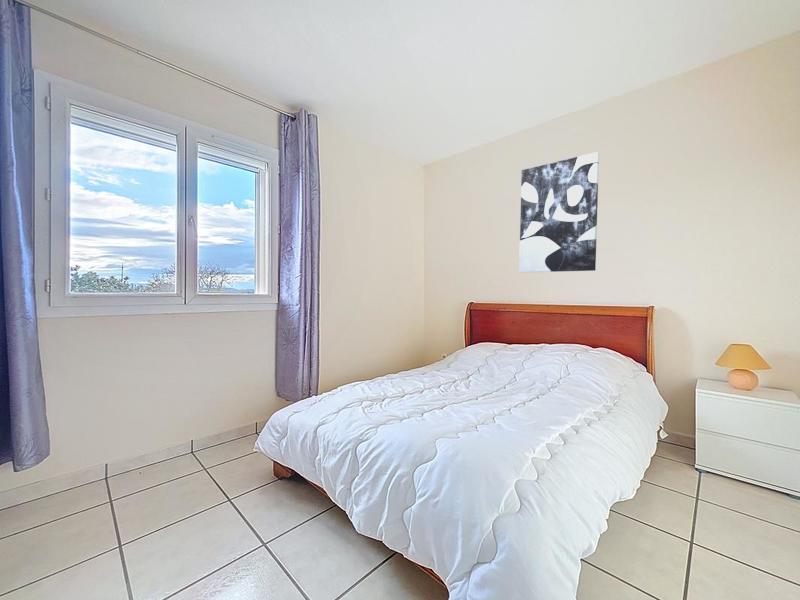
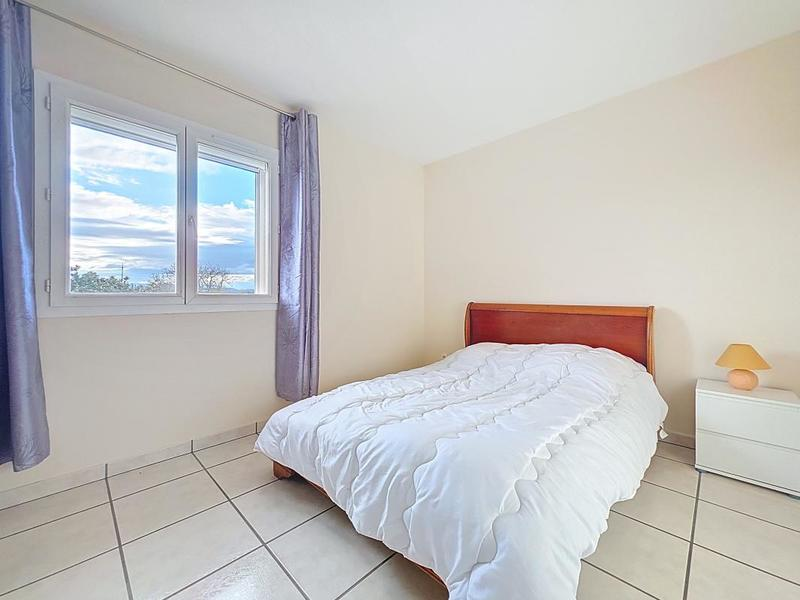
- wall art [518,151,600,273]
